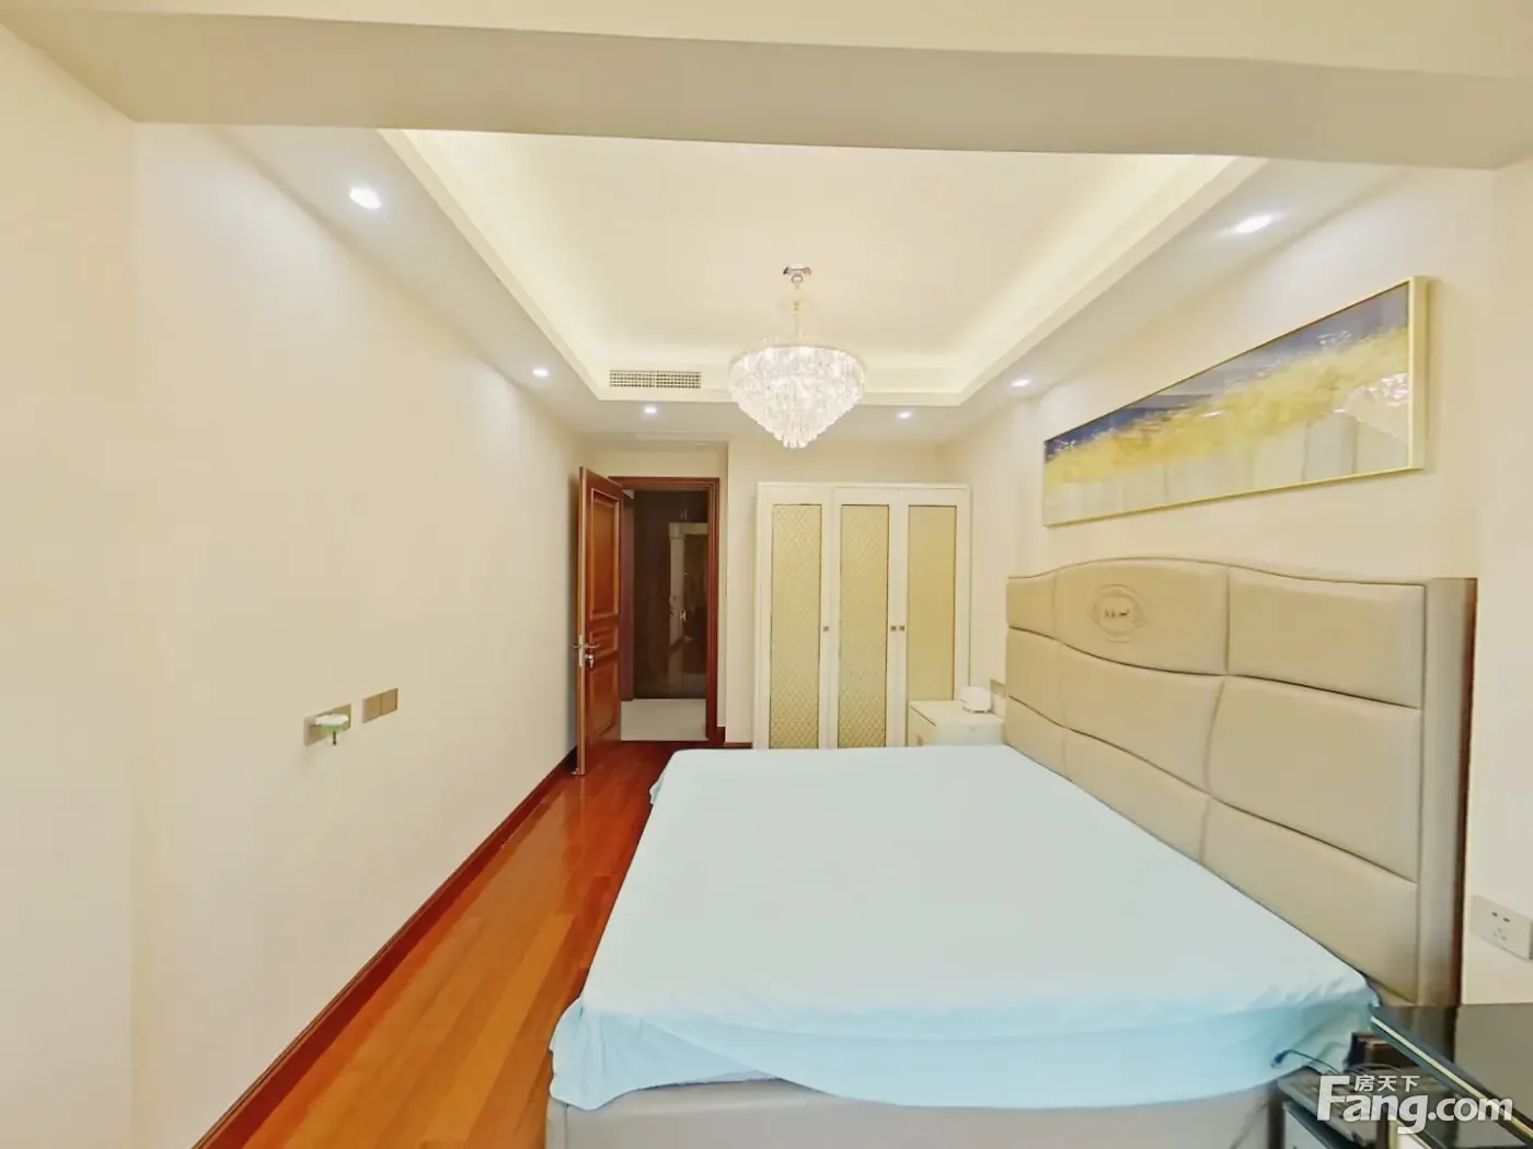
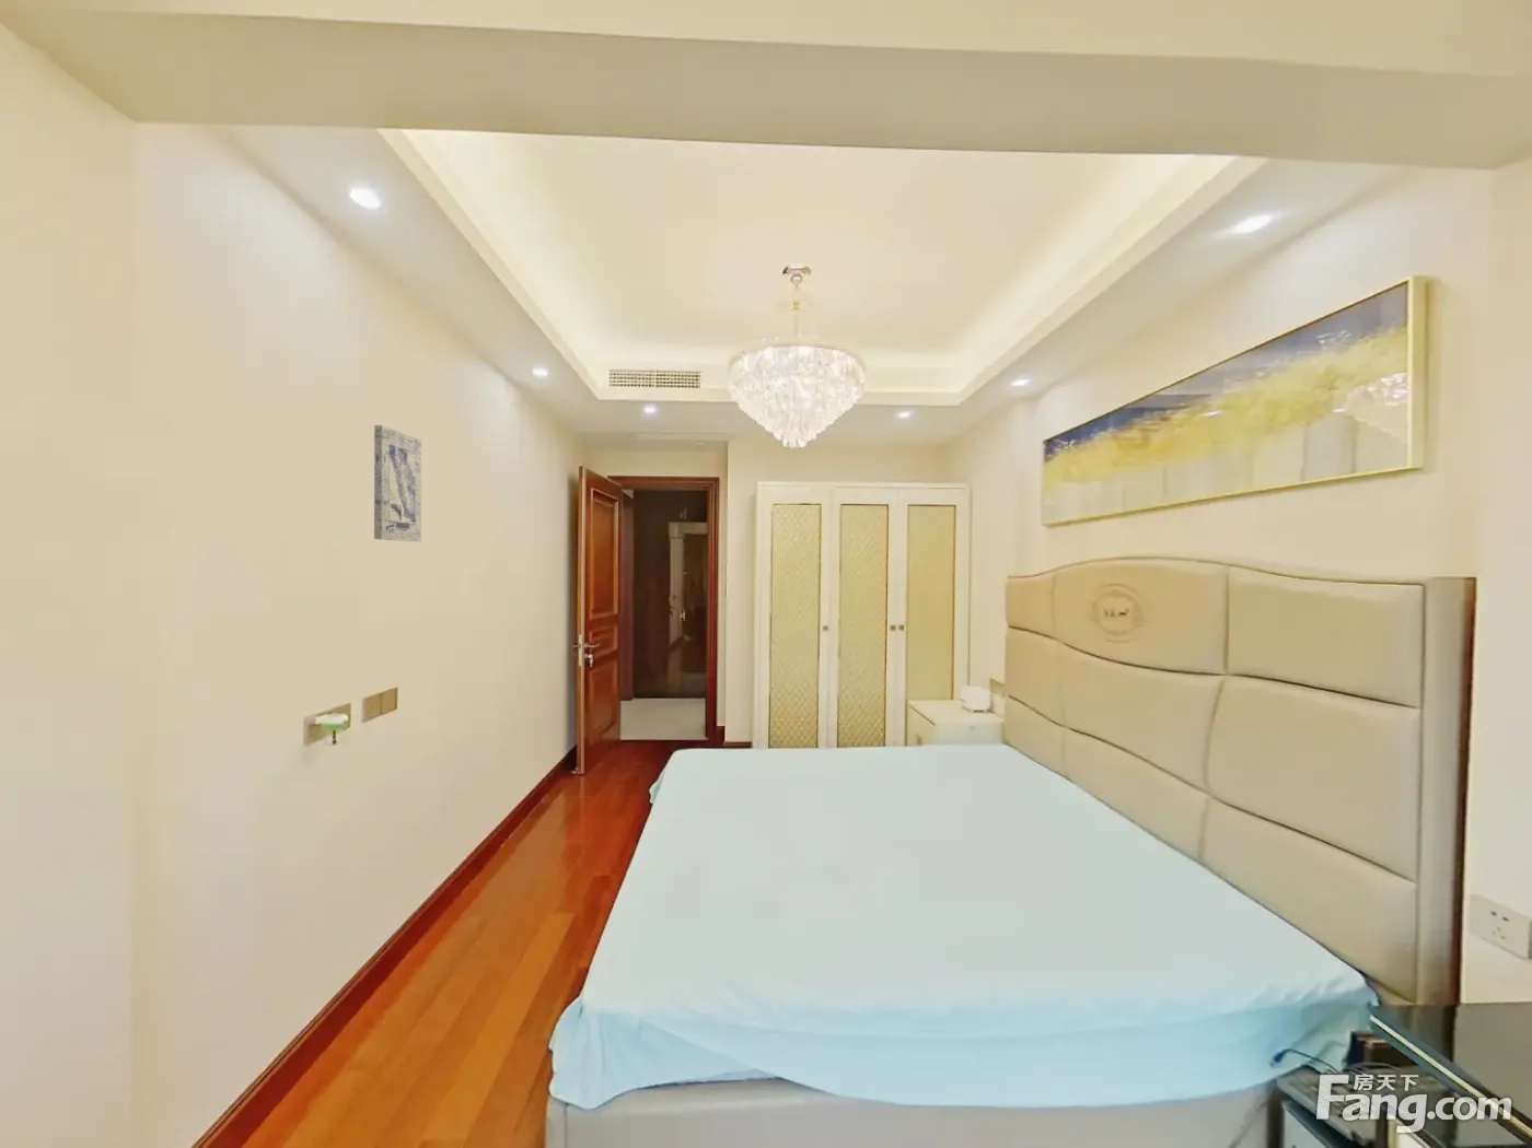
+ wall art [373,424,422,543]
